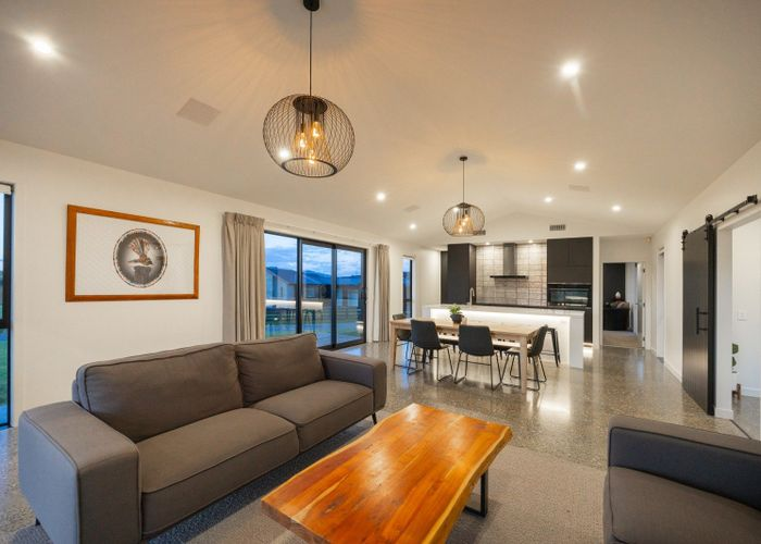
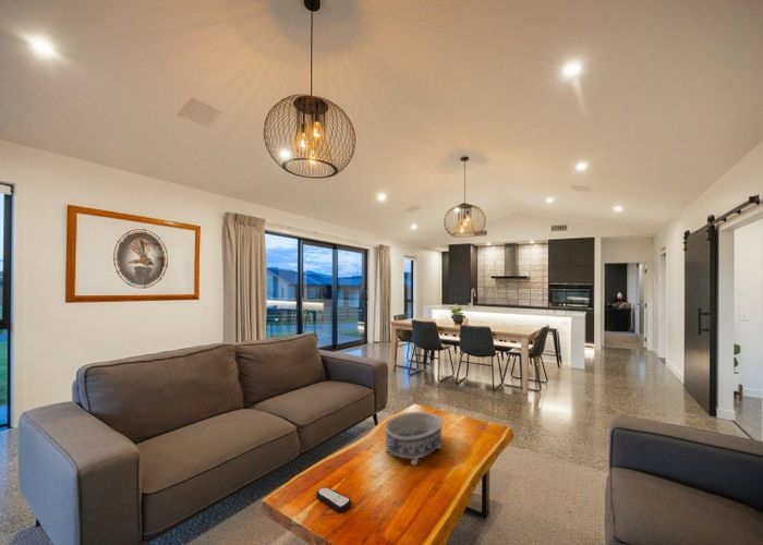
+ remote control [315,486,352,512]
+ decorative bowl [384,411,444,467]
